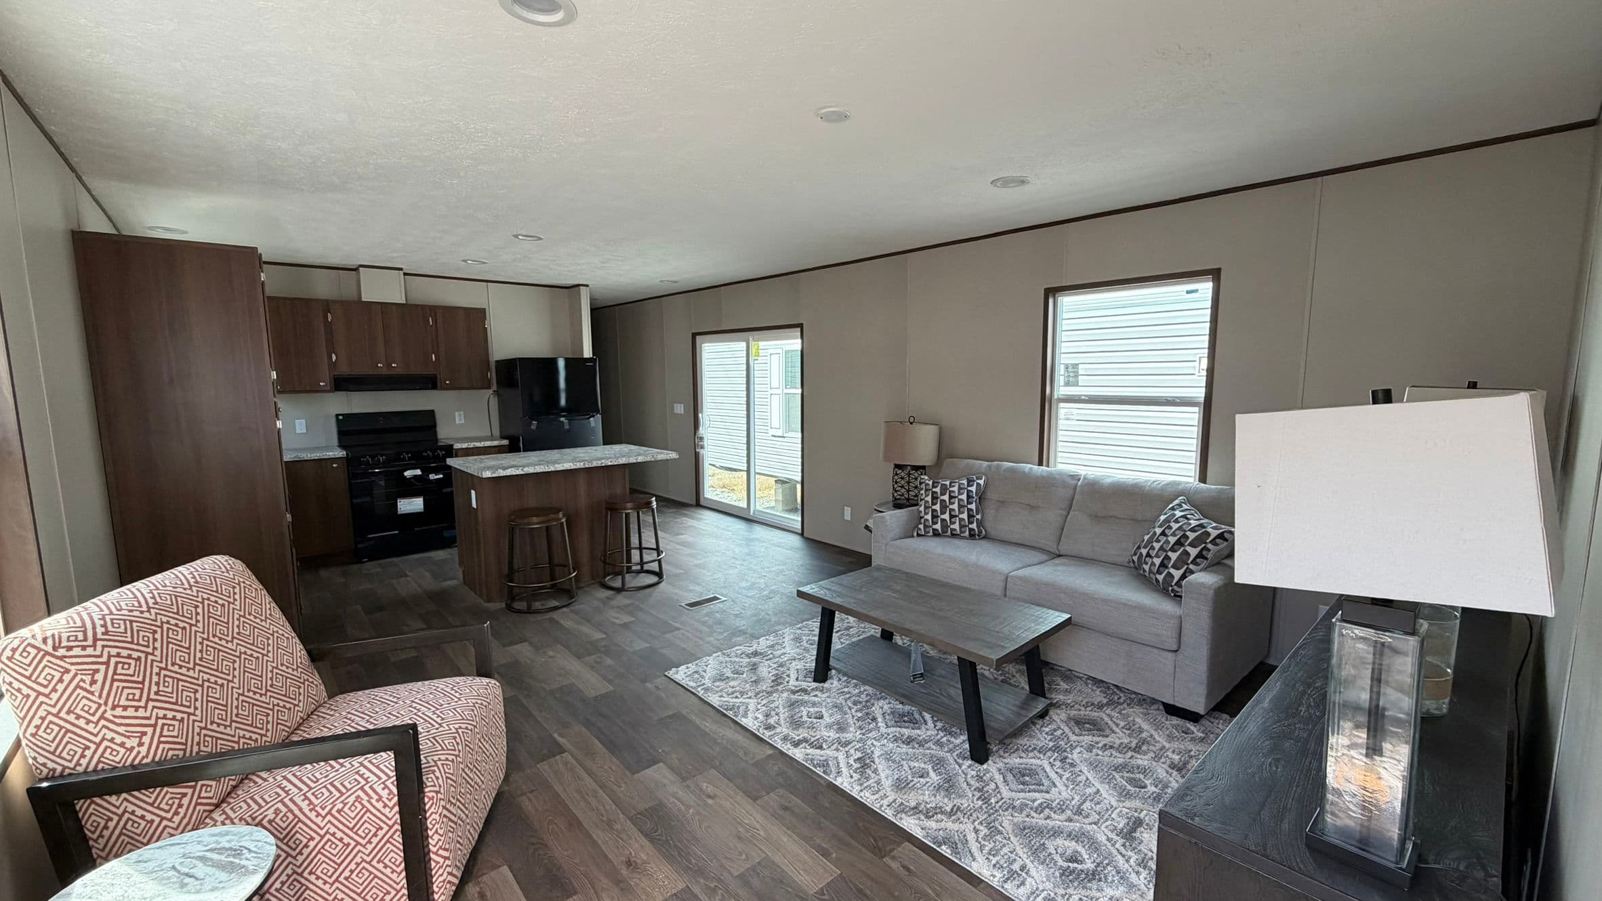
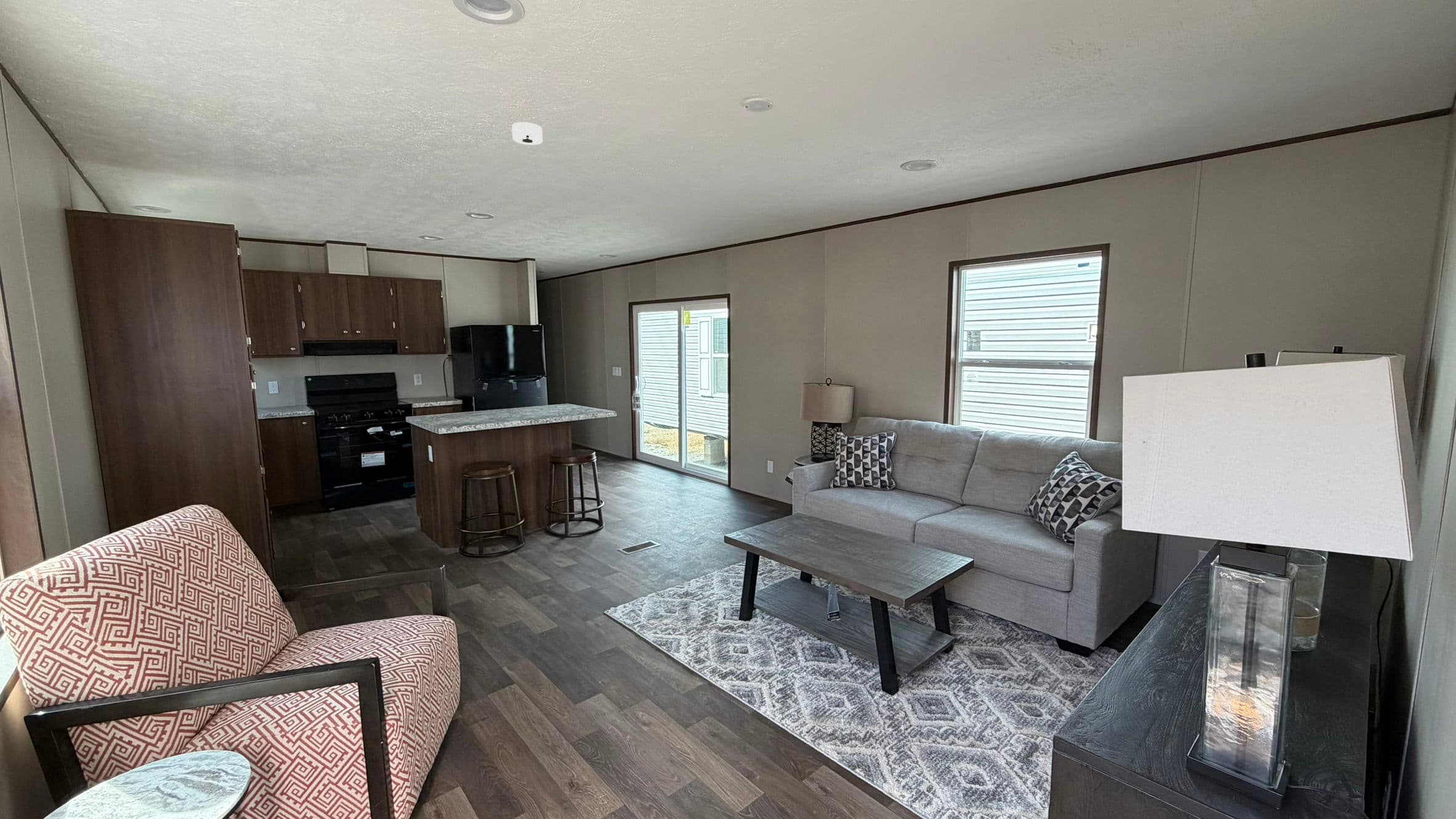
+ smoke detector [511,121,543,145]
